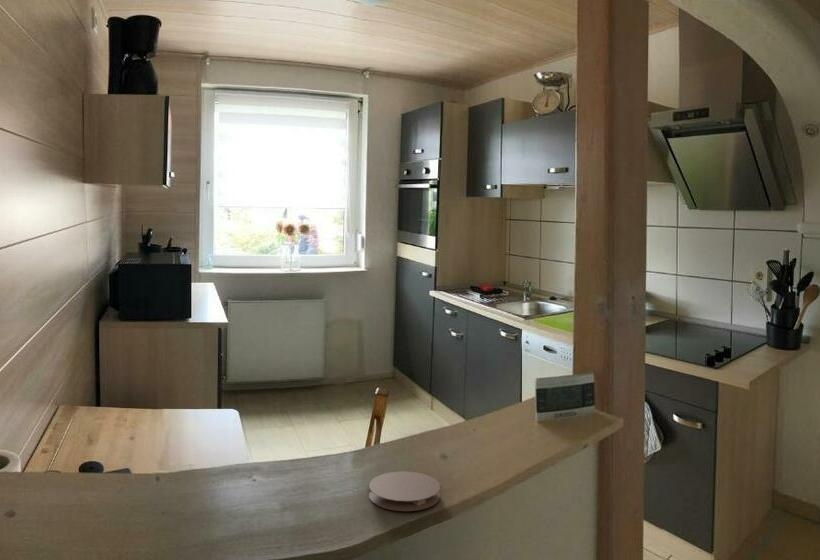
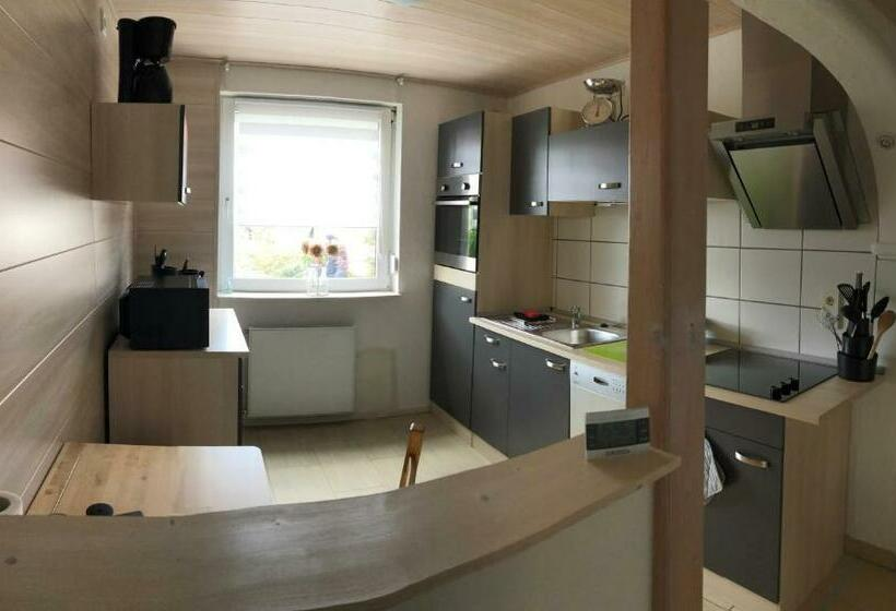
- coaster [368,470,441,512]
